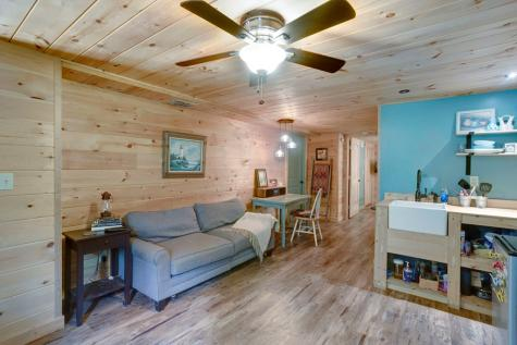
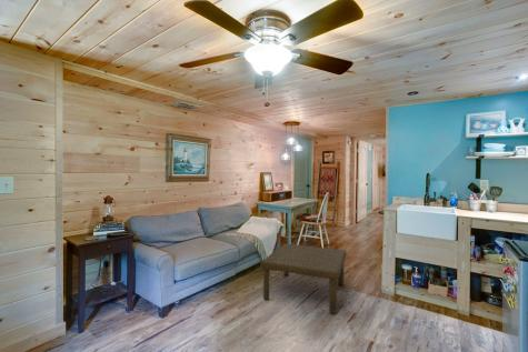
+ coffee table [259,242,347,314]
